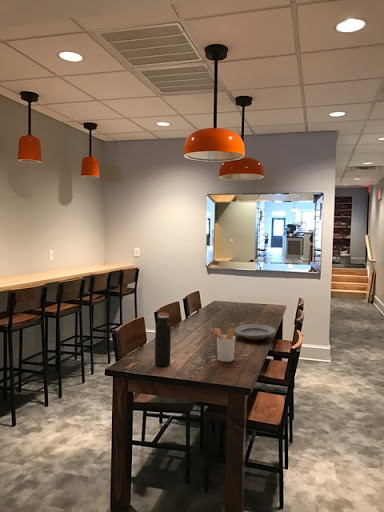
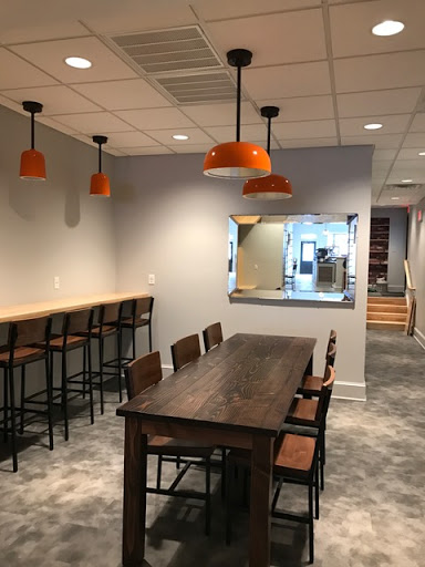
- utensil holder [209,327,236,363]
- plate [234,323,277,341]
- water bottle [154,312,172,368]
